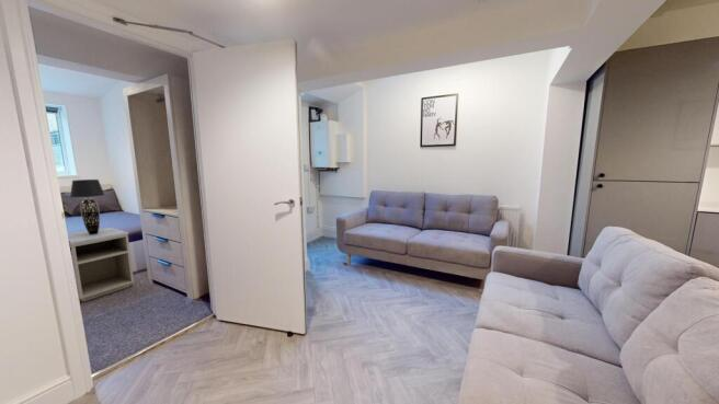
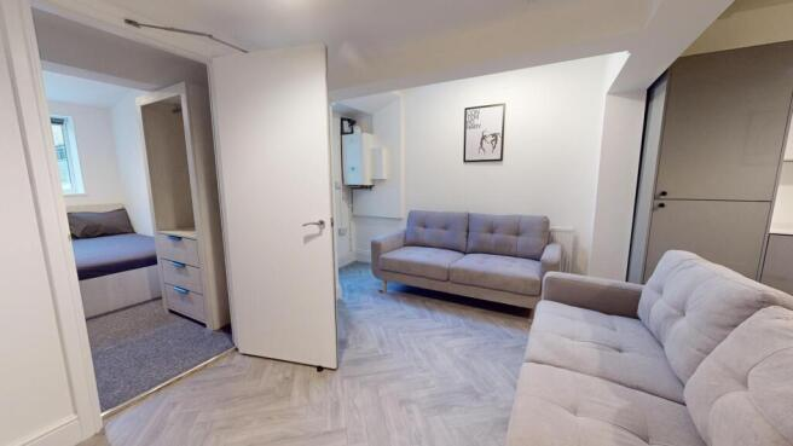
- table lamp [69,178,105,235]
- nightstand [67,227,135,302]
